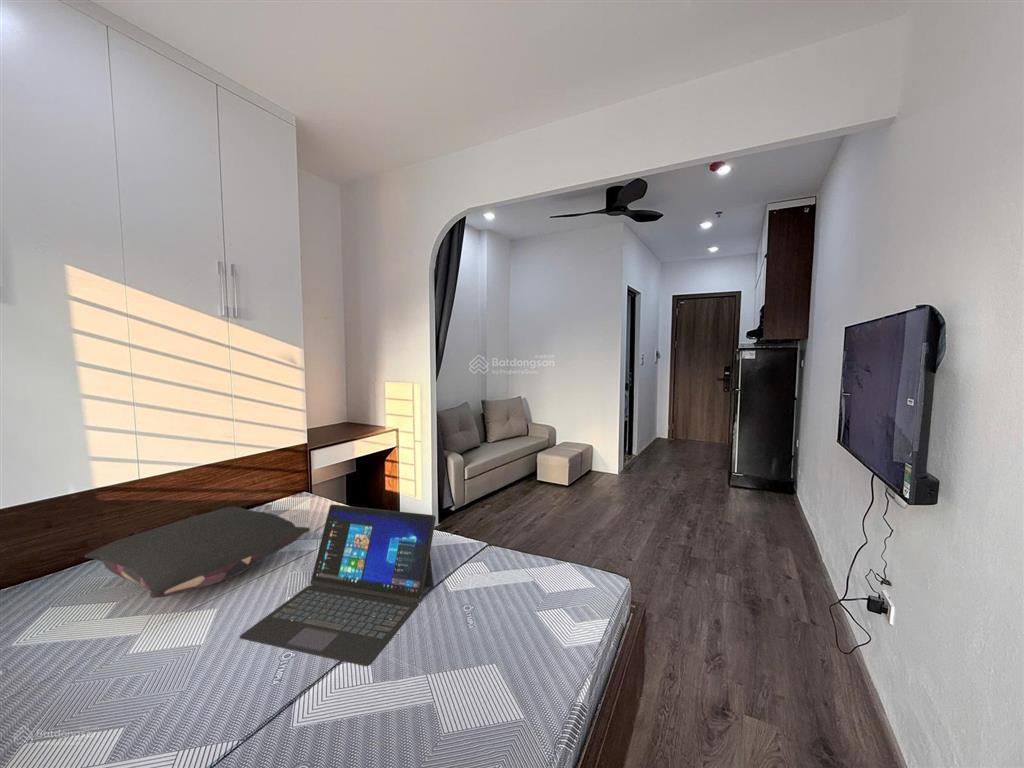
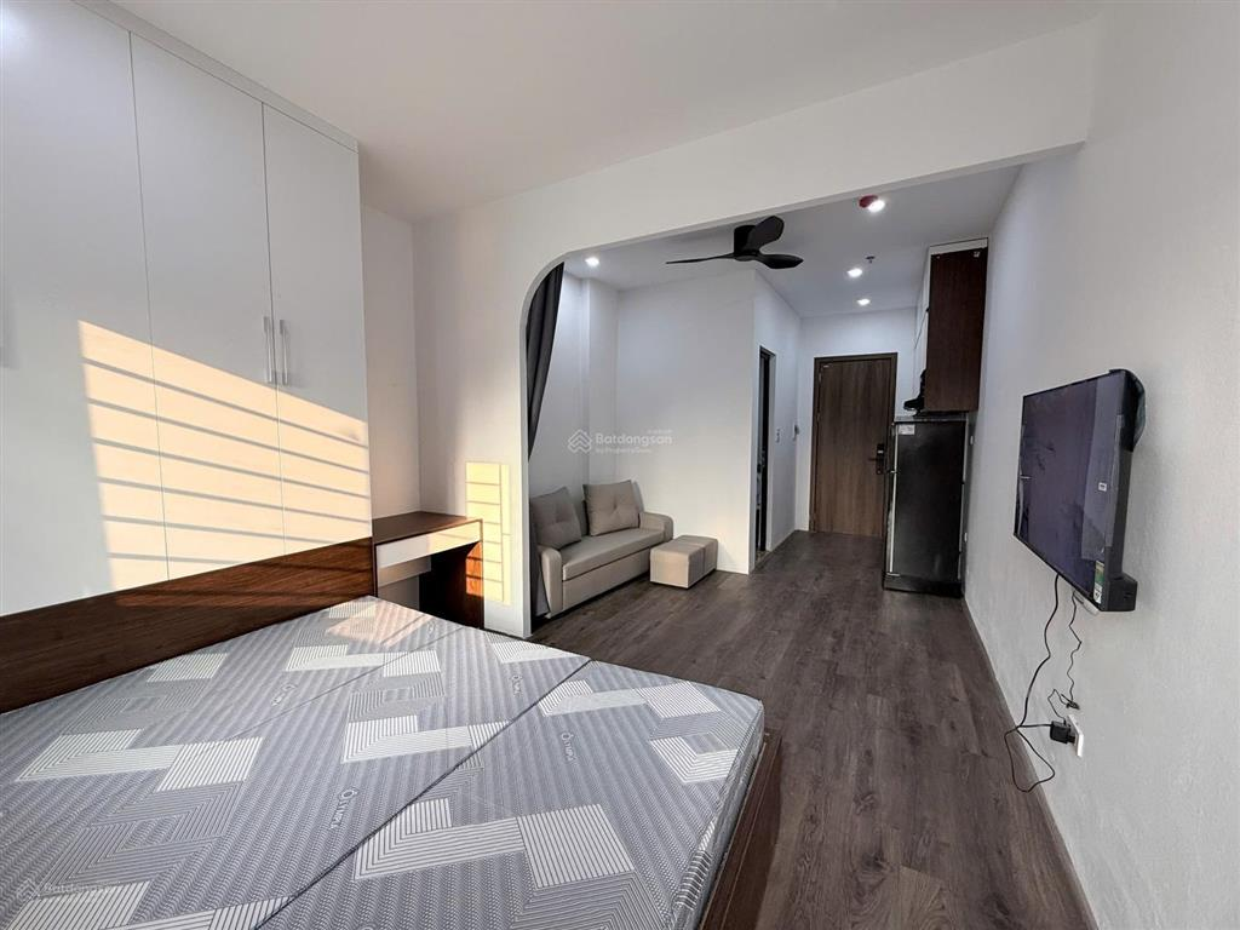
- pillow [83,505,311,599]
- laptop [239,504,437,667]
